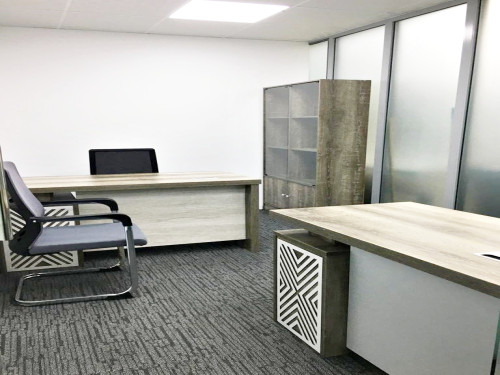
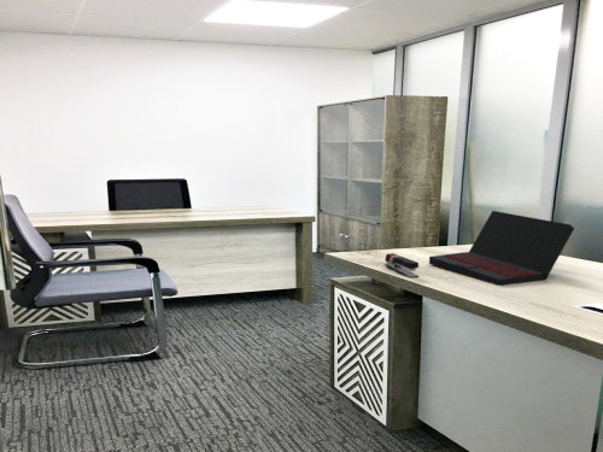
+ stapler [384,252,420,278]
+ laptop [428,210,575,287]
